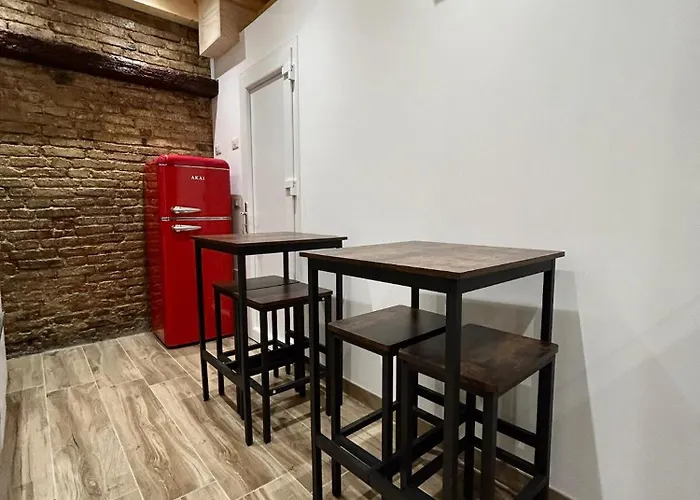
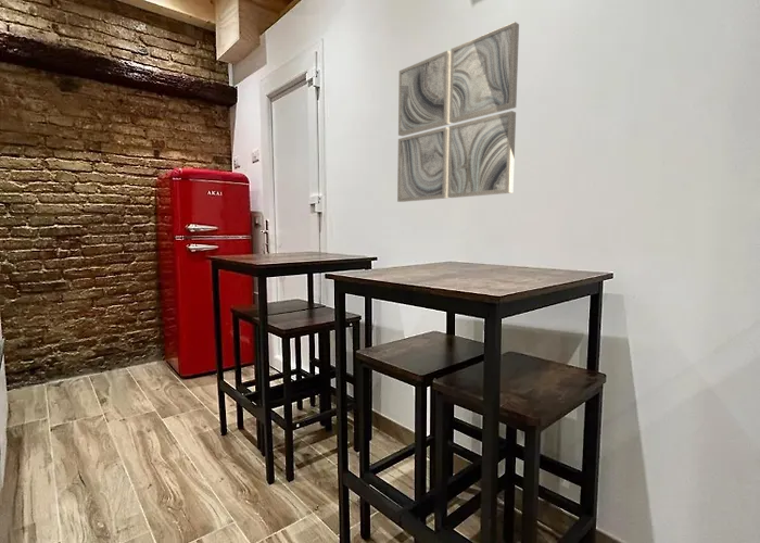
+ wall art [396,21,520,203]
